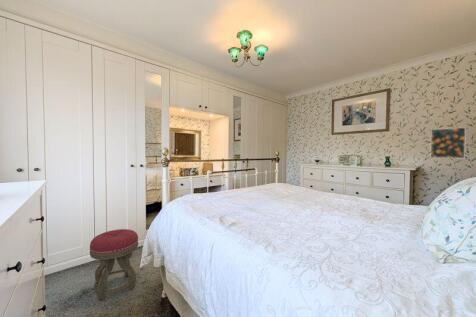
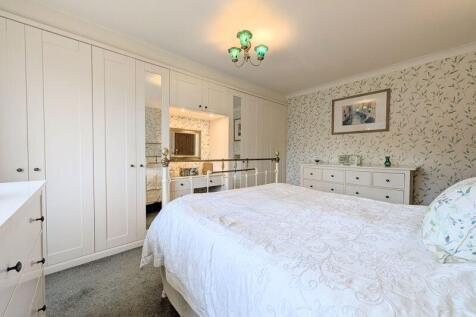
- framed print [430,126,467,159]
- stool [89,228,139,301]
